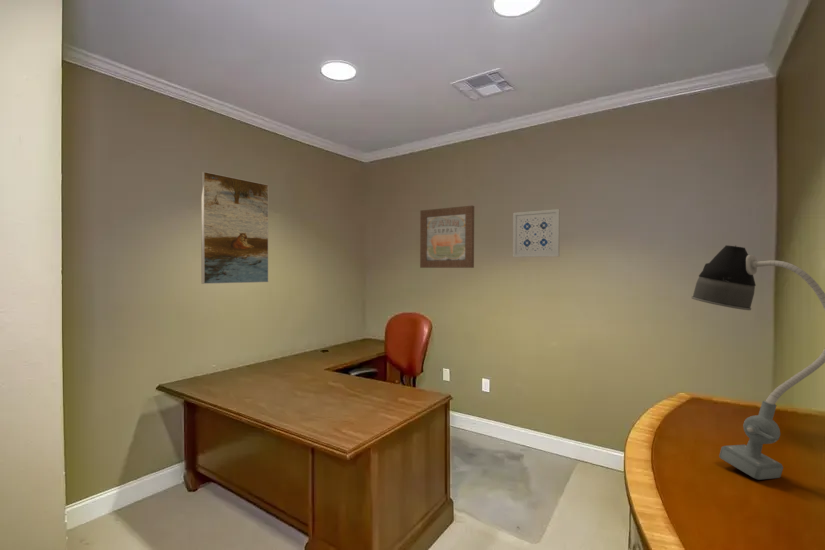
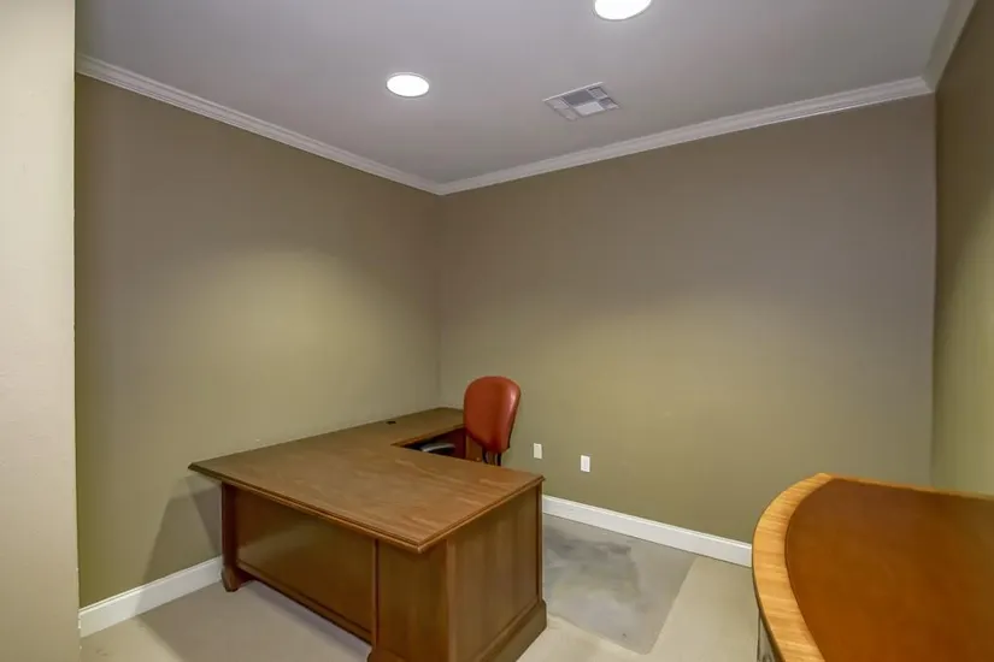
- desk lamp [691,244,825,481]
- wall art [419,205,475,269]
- wall art [512,208,561,258]
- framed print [200,171,269,285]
